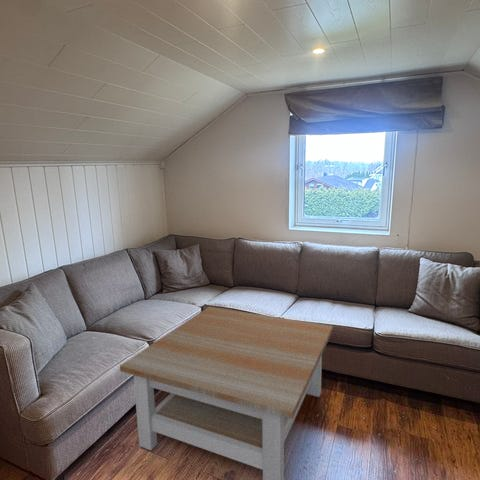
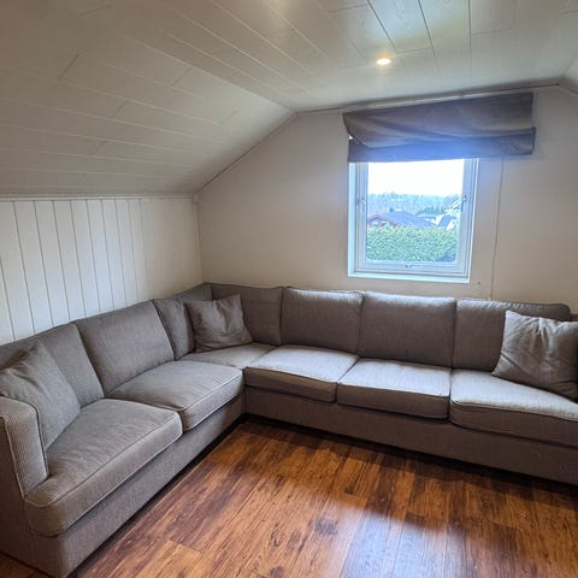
- coffee table [119,306,334,480]
